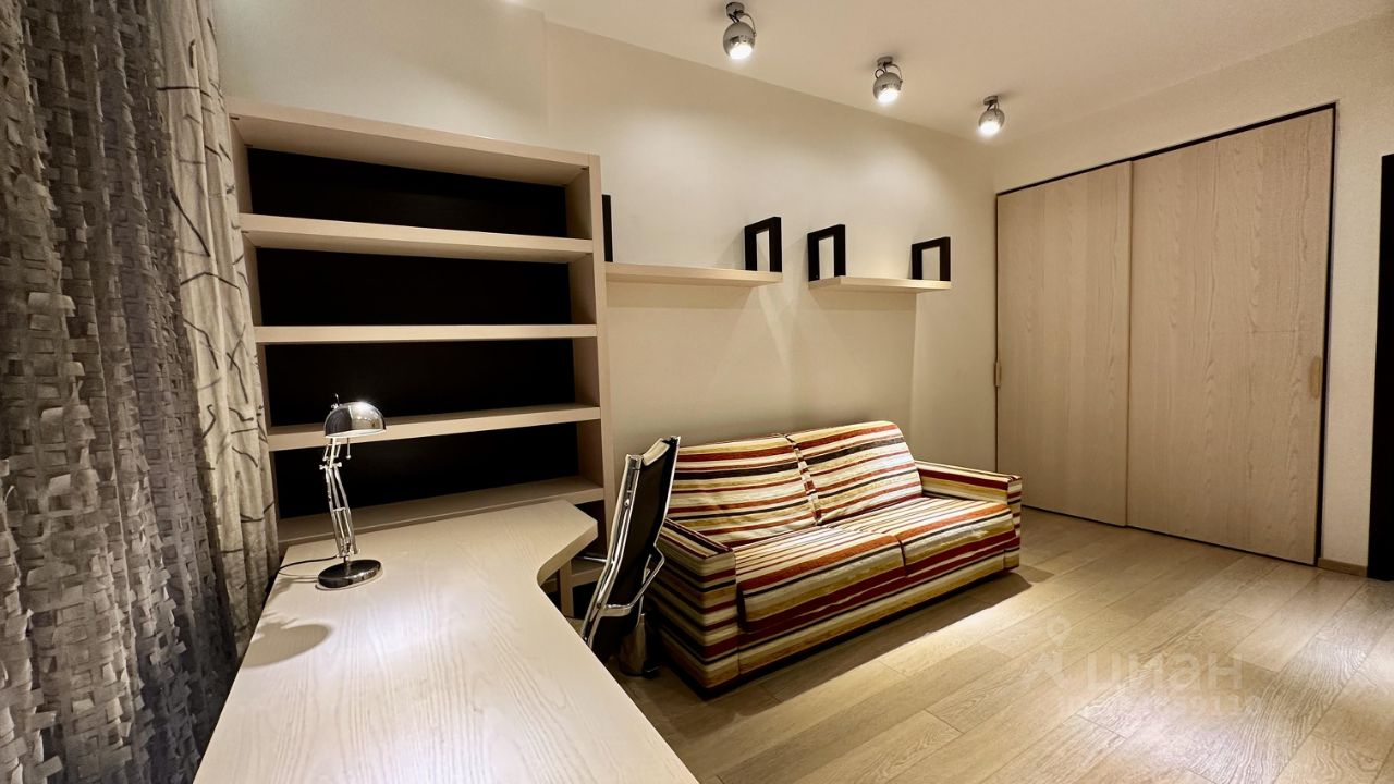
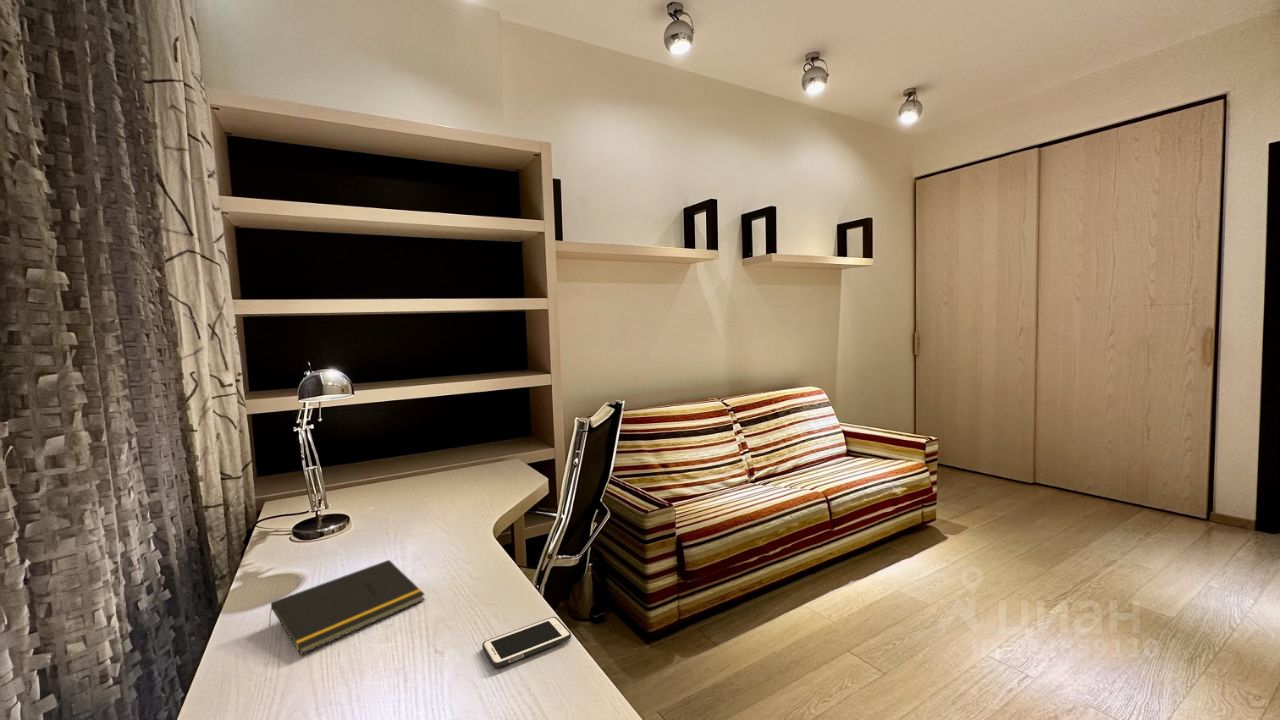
+ notepad [268,559,426,655]
+ cell phone [481,616,572,668]
